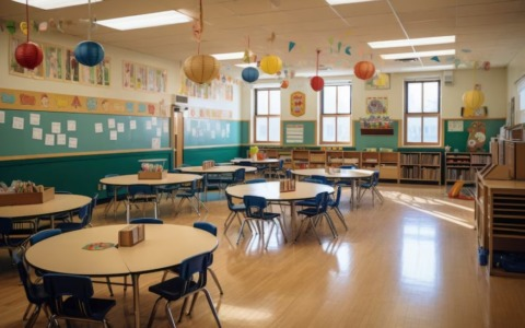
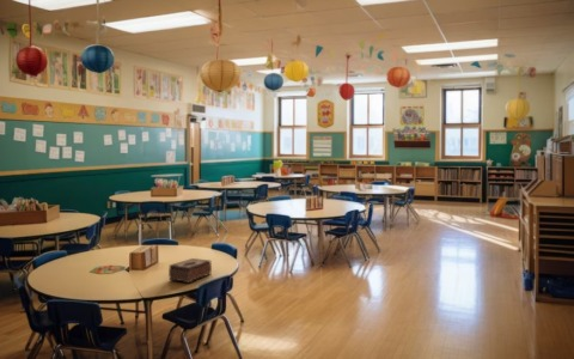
+ tissue box [167,257,213,284]
